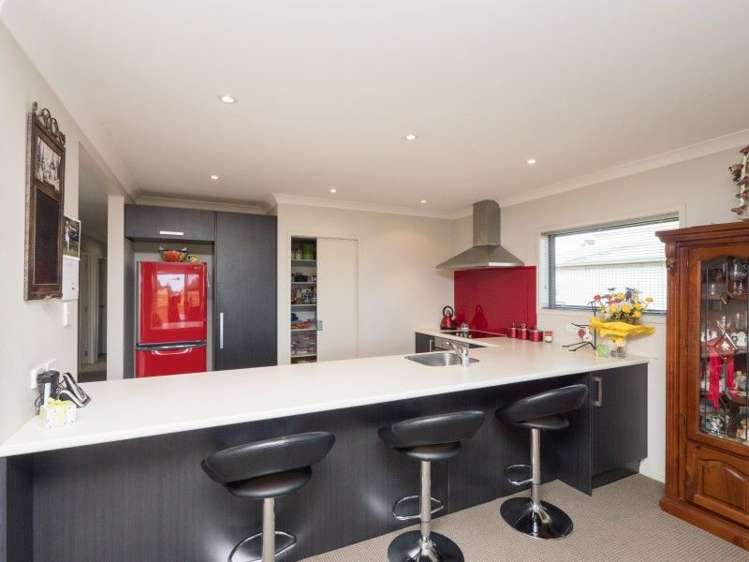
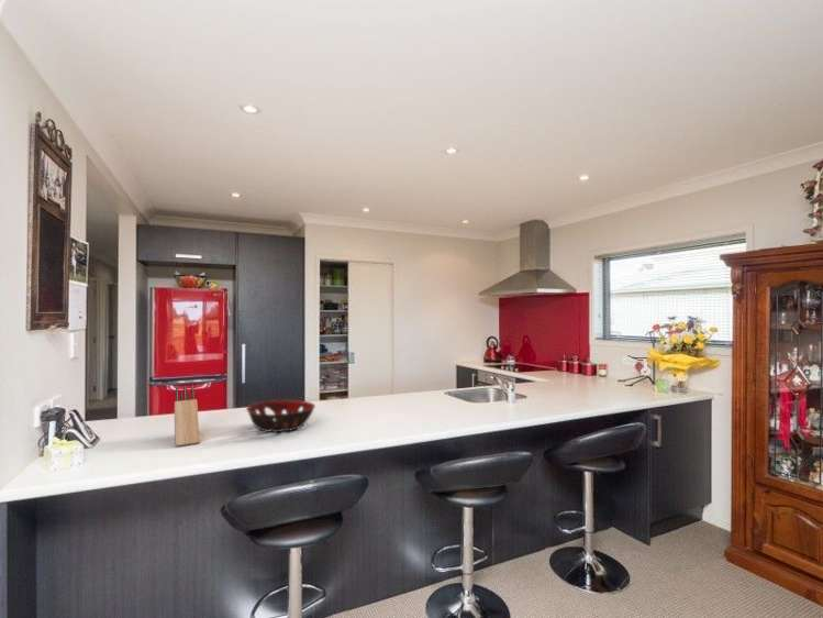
+ knife block [174,384,201,448]
+ decorative bowl [245,399,316,433]
